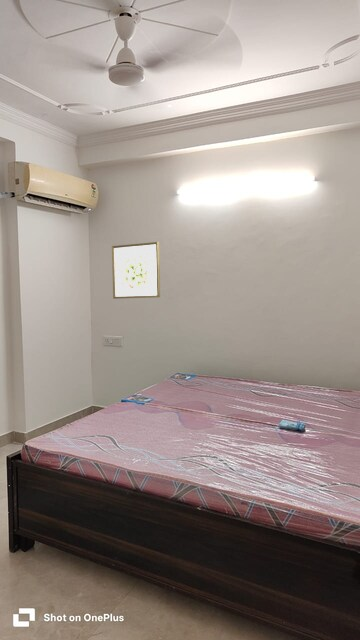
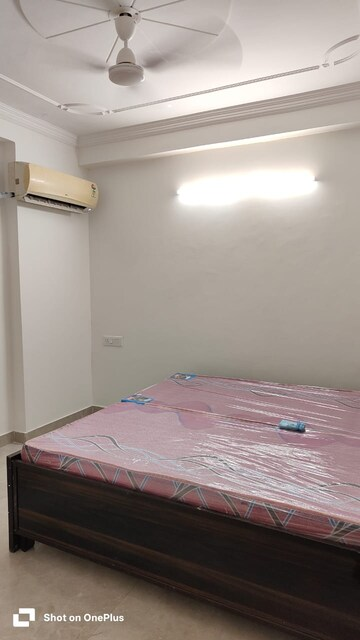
- wall art [111,241,161,299]
